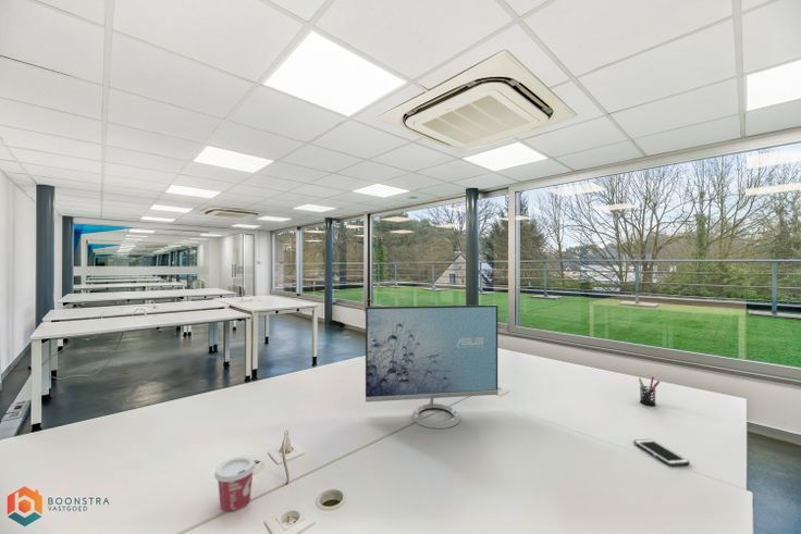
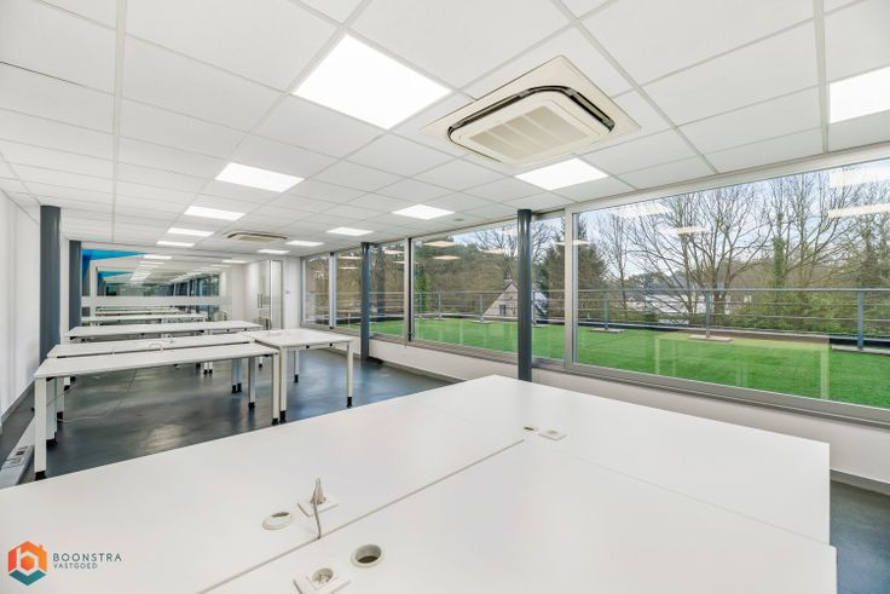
- monitor [365,303,500,430]
- cup [213,455,257,512]
- cell phone [632,438,691,467]
- pen holder [638,375,661,407]
